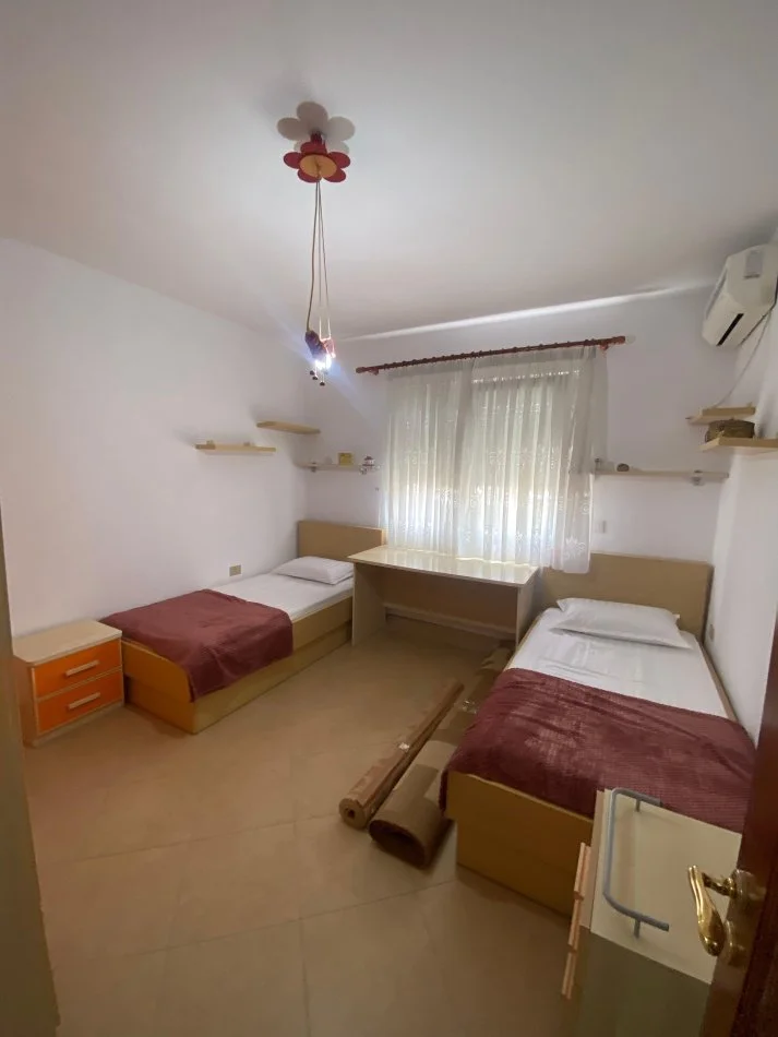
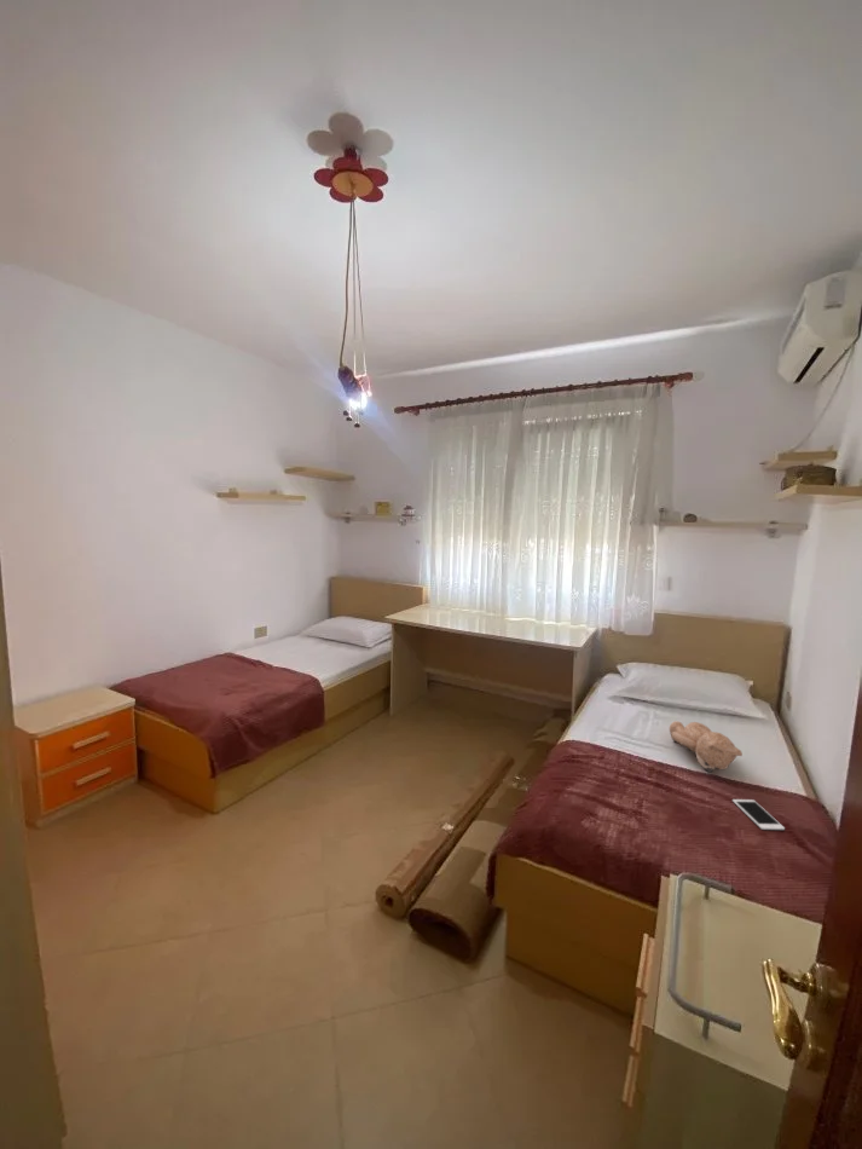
+ cell phone [731,798,786,831]
+ teddy bear [669,720,744,773]
